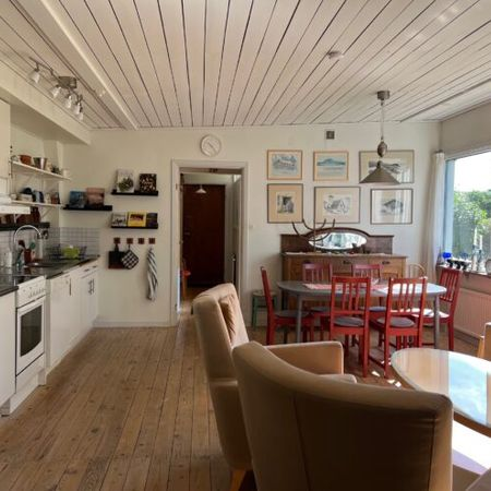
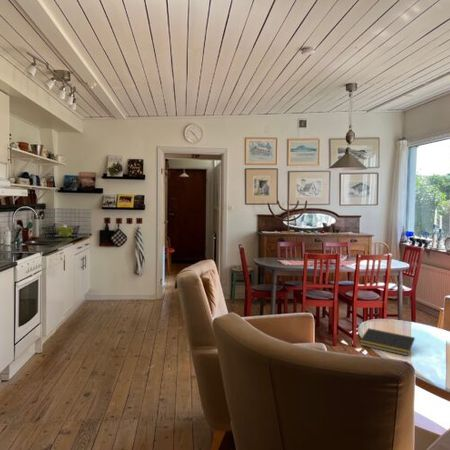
+ notepad [358,327,416,357]
